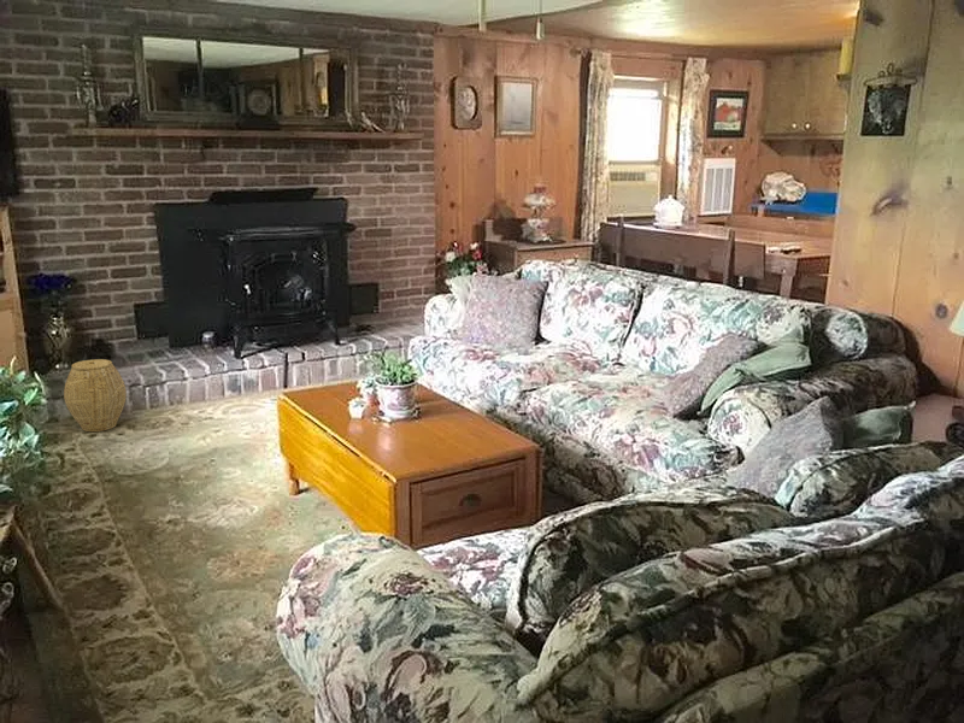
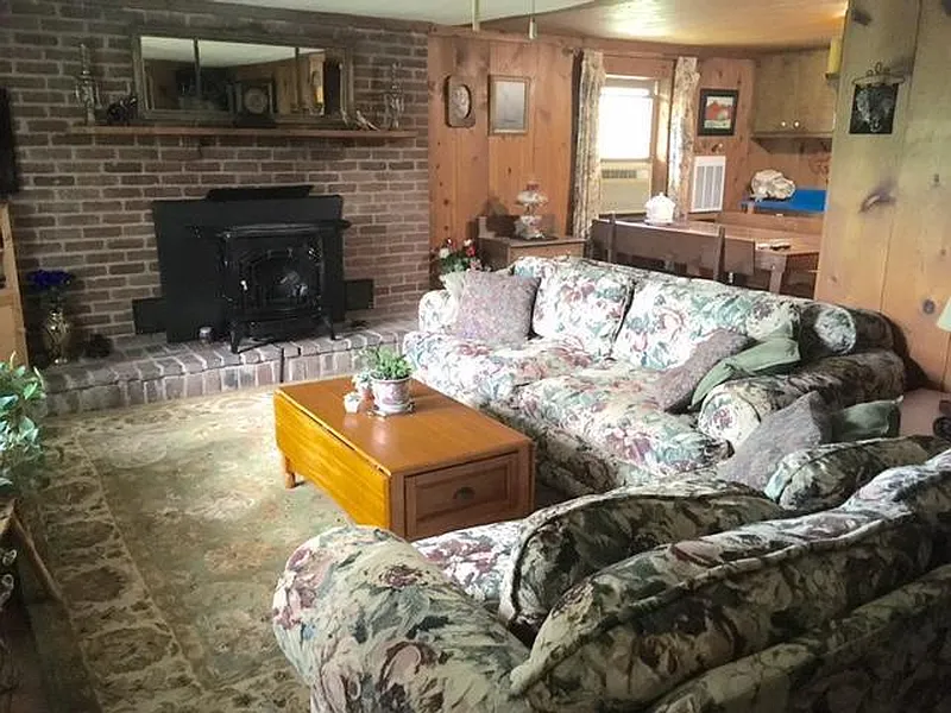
- woven basket [63,358,128,433]
